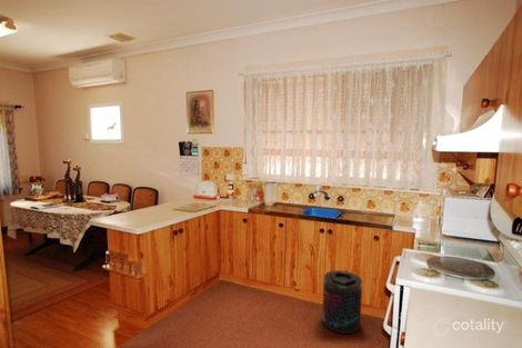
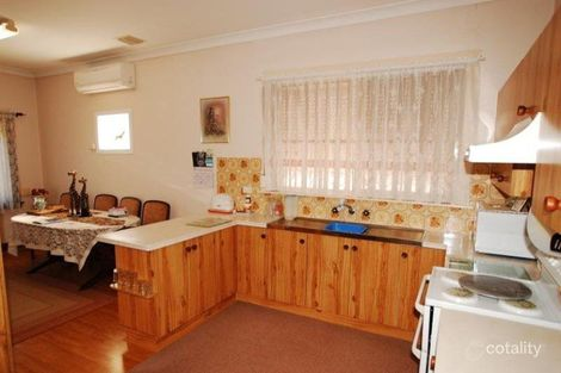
- supplement container [321,269,363,335]
